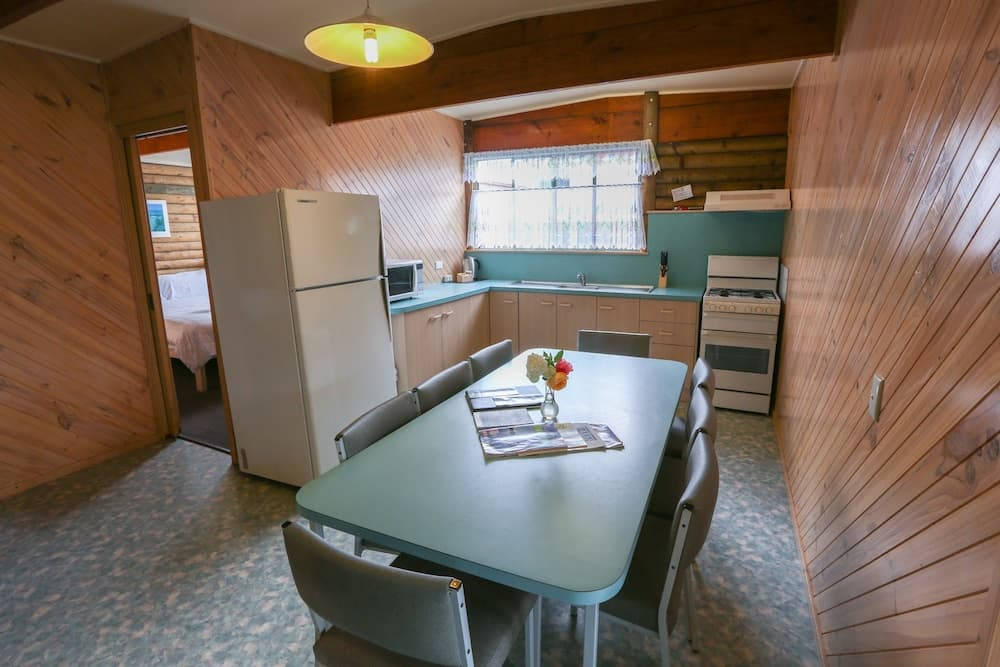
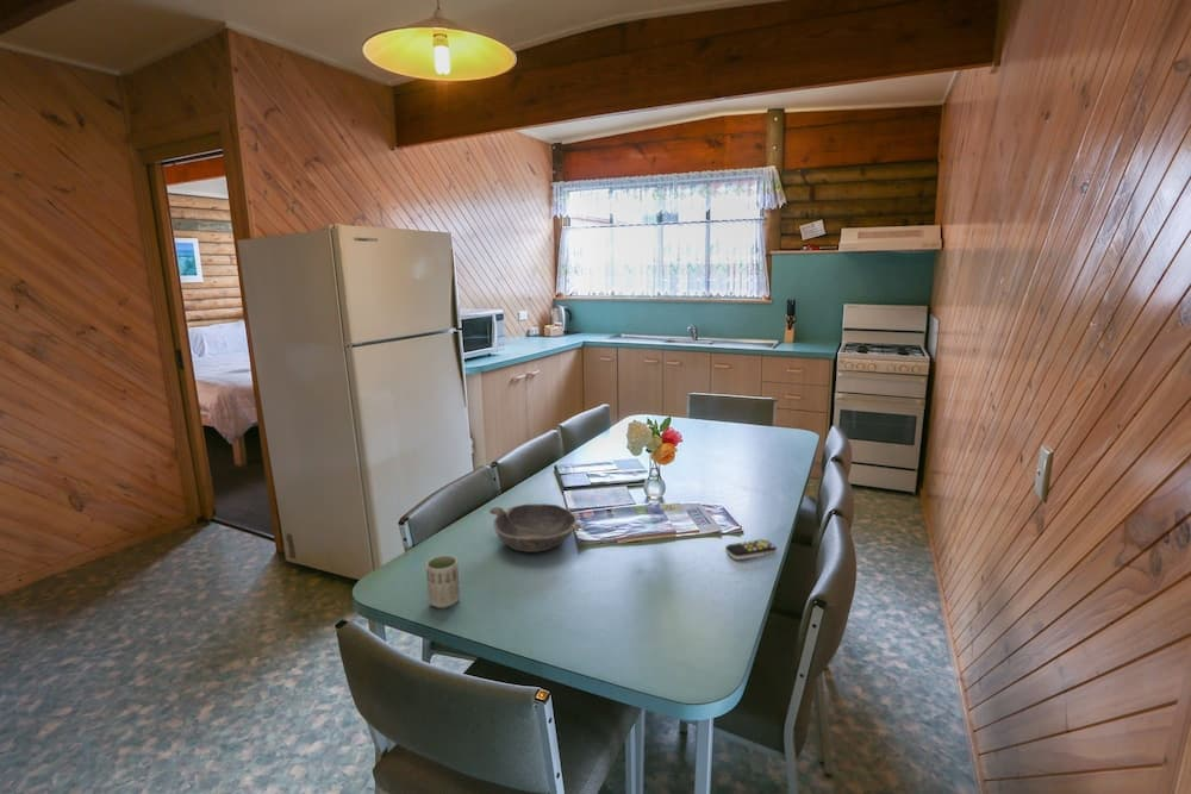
+ remote control [724,538,778,561]
+ bowl [488,502,584,554]
+ cup [425,554,461,609]
